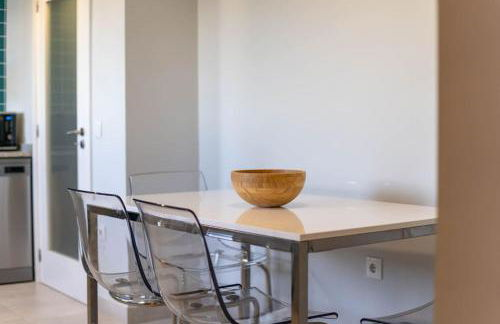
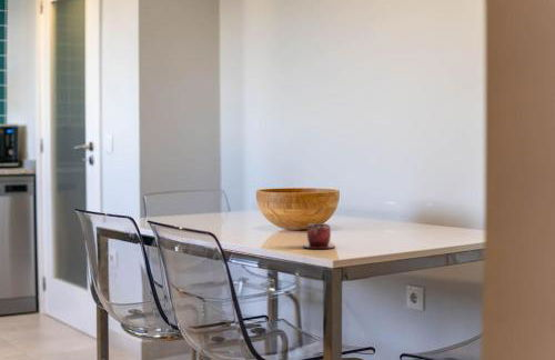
+ teacup [302,222,336,250]
